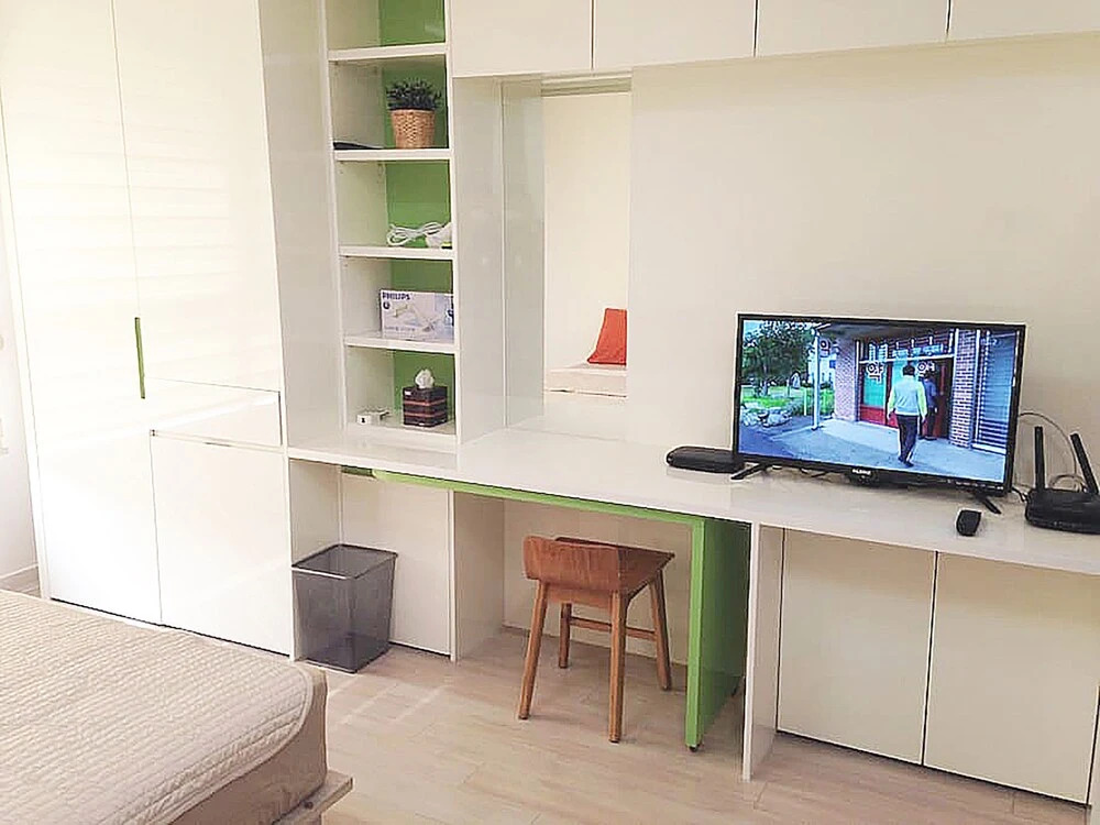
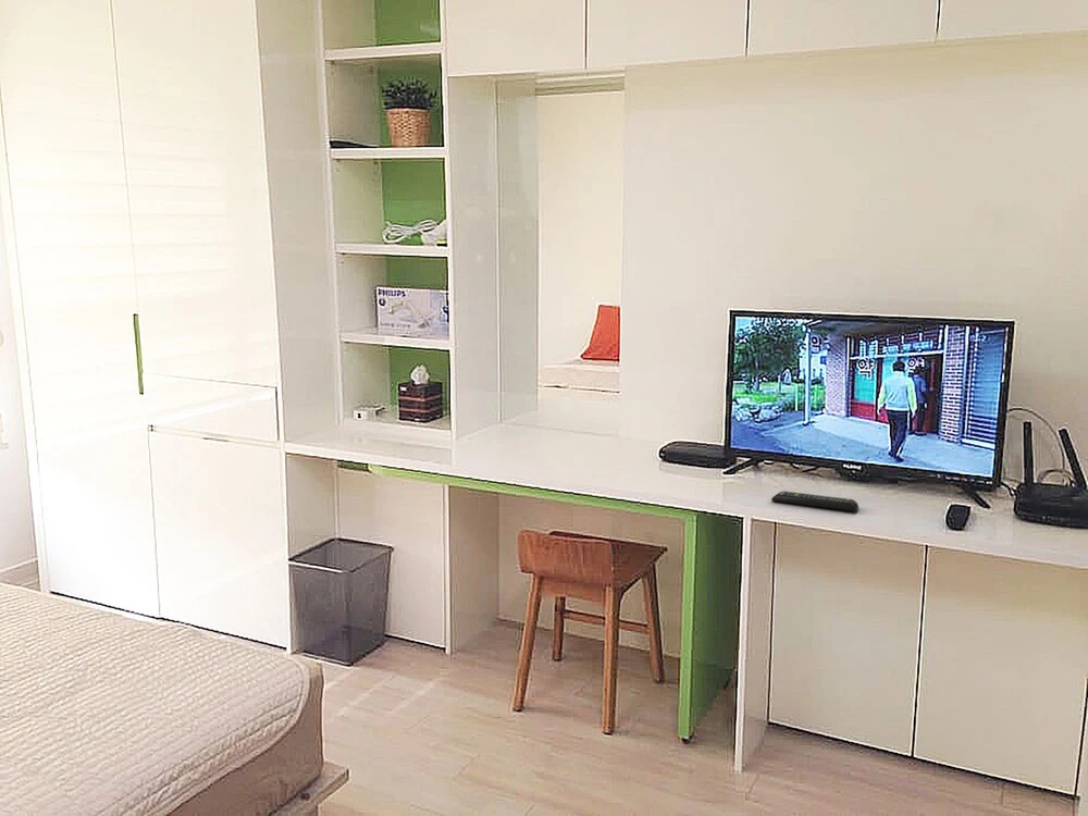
+ remote control [770,490,860,512]
